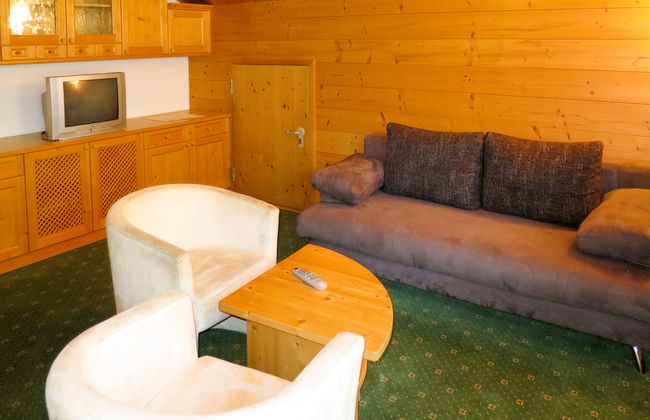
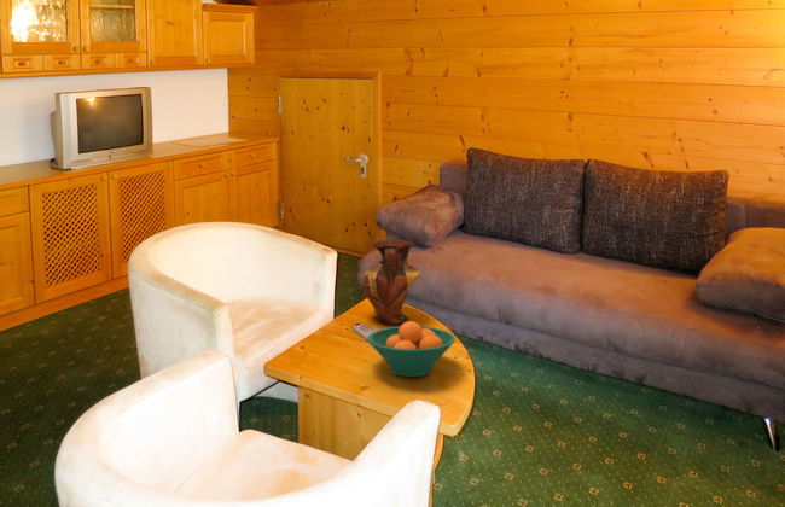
+ fruit bowl [366,320,457,378]
+ vase [361,239,423,325]
